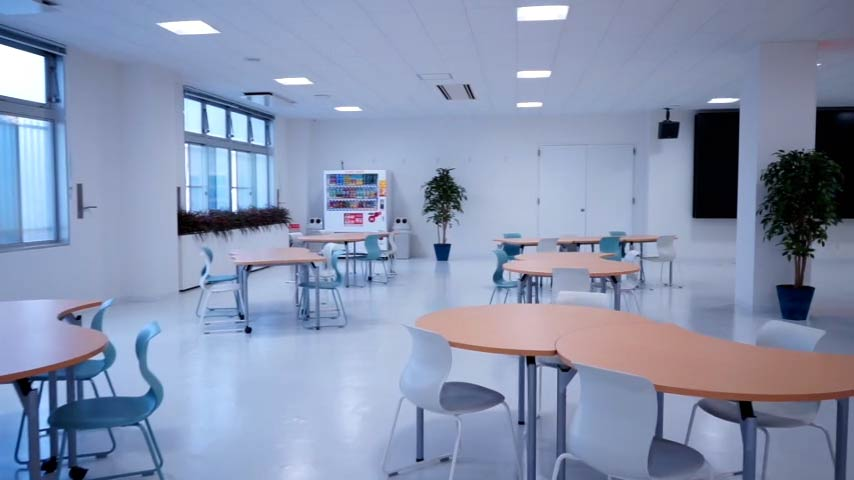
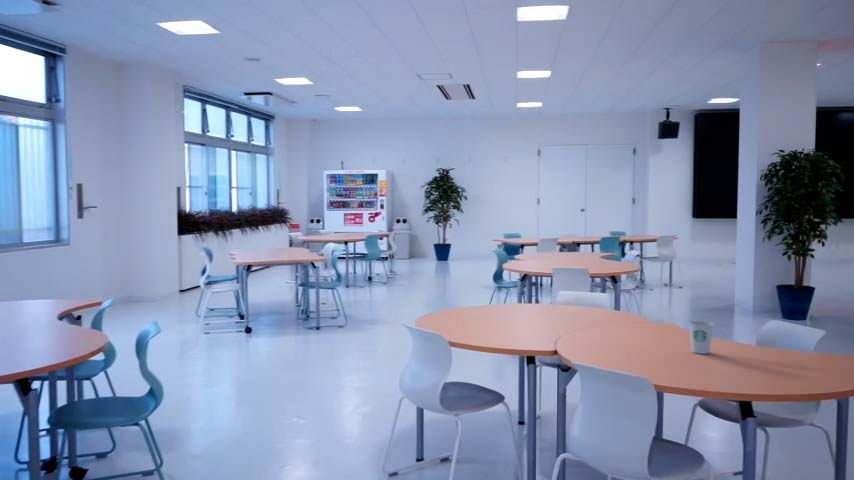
+ paper cup [688,320,715,355]
